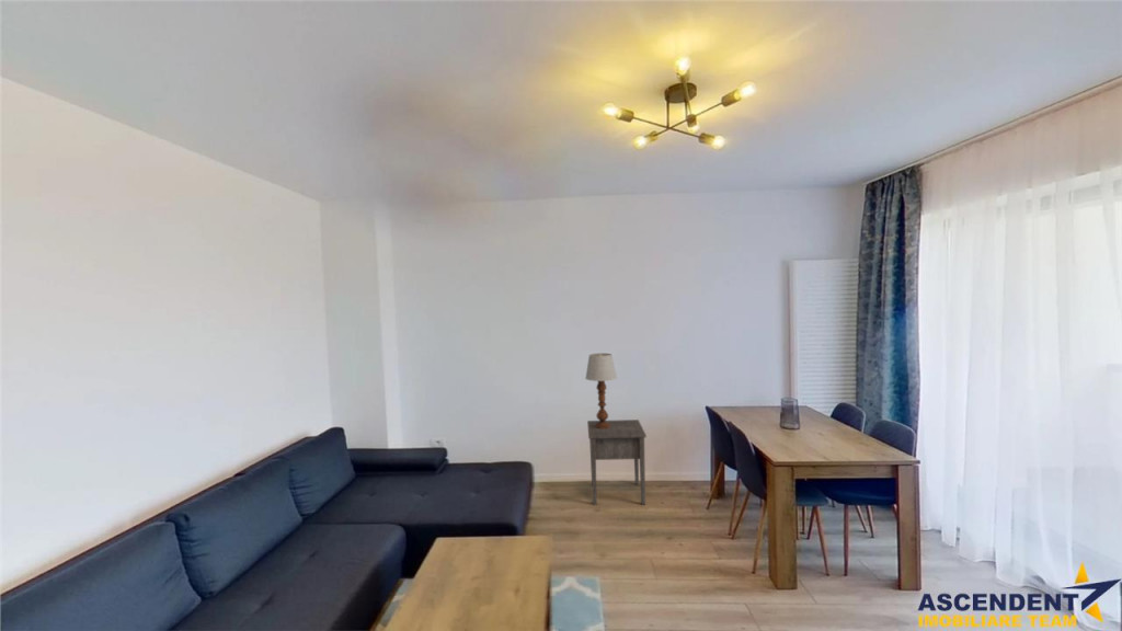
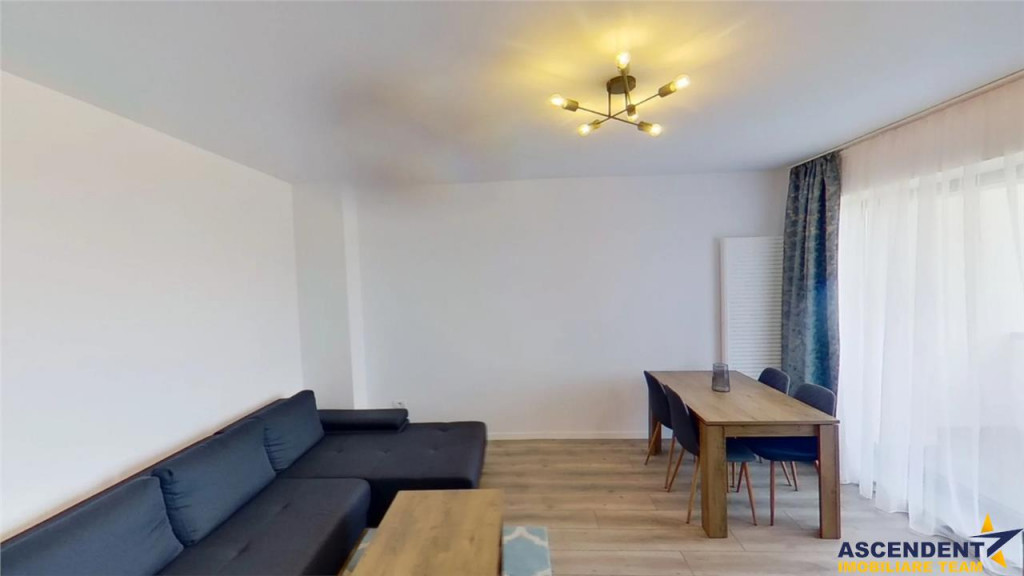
- table lamp [584,353,618,429]
- nightstand [586,418,648,506]
